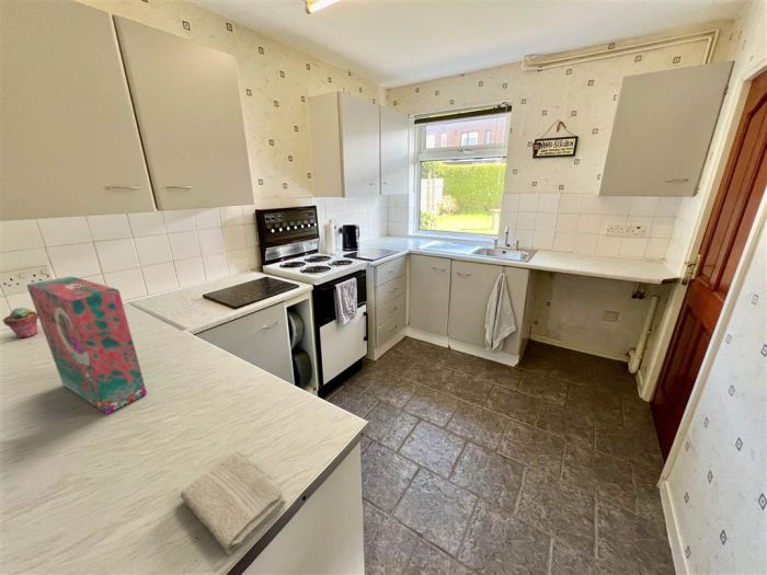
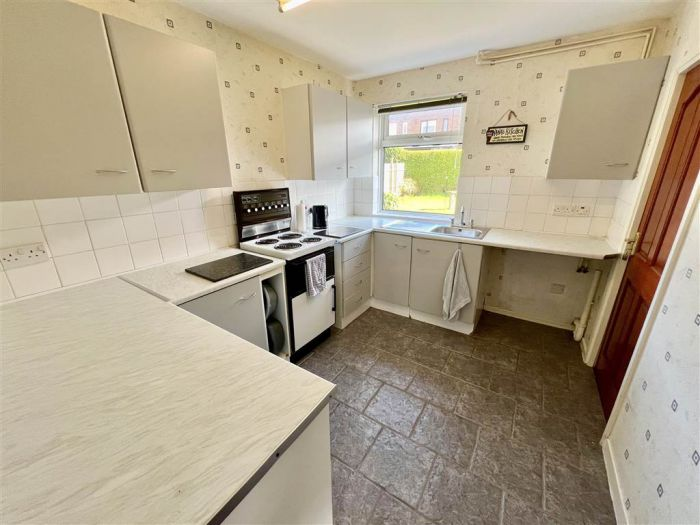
- cereal box [26,275,148,415]
- potted succulent [2,307,38,340]
- washcloth [180,451,288,556]
